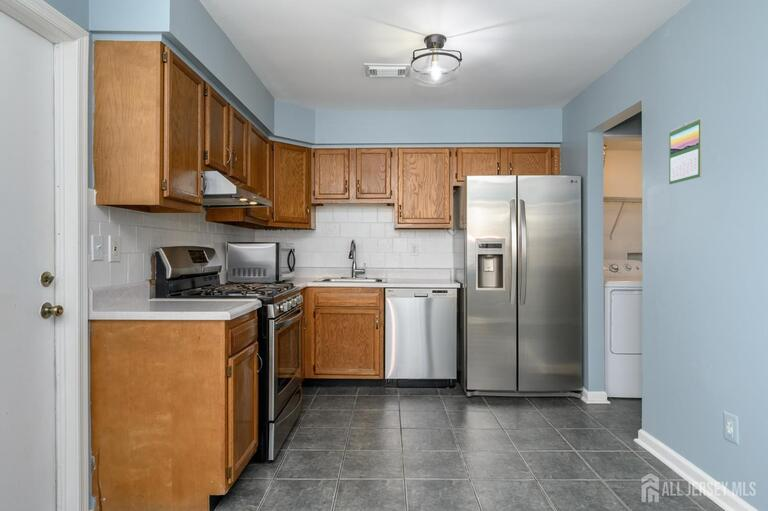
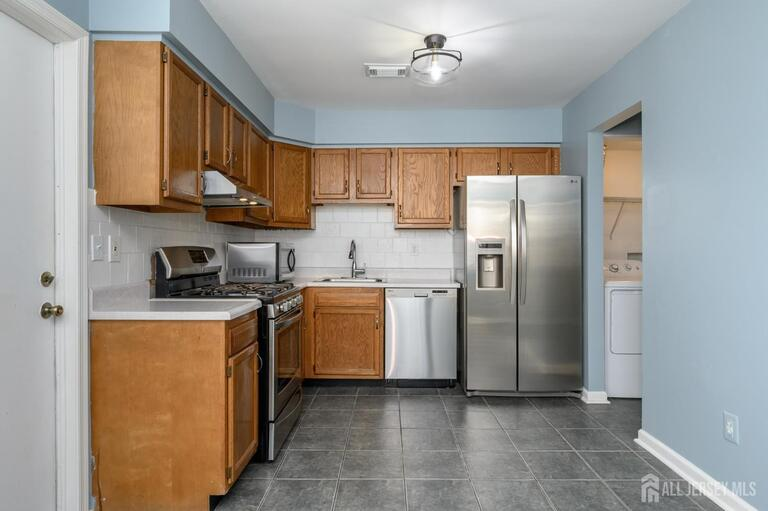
- calendar [668,117,703,185]
